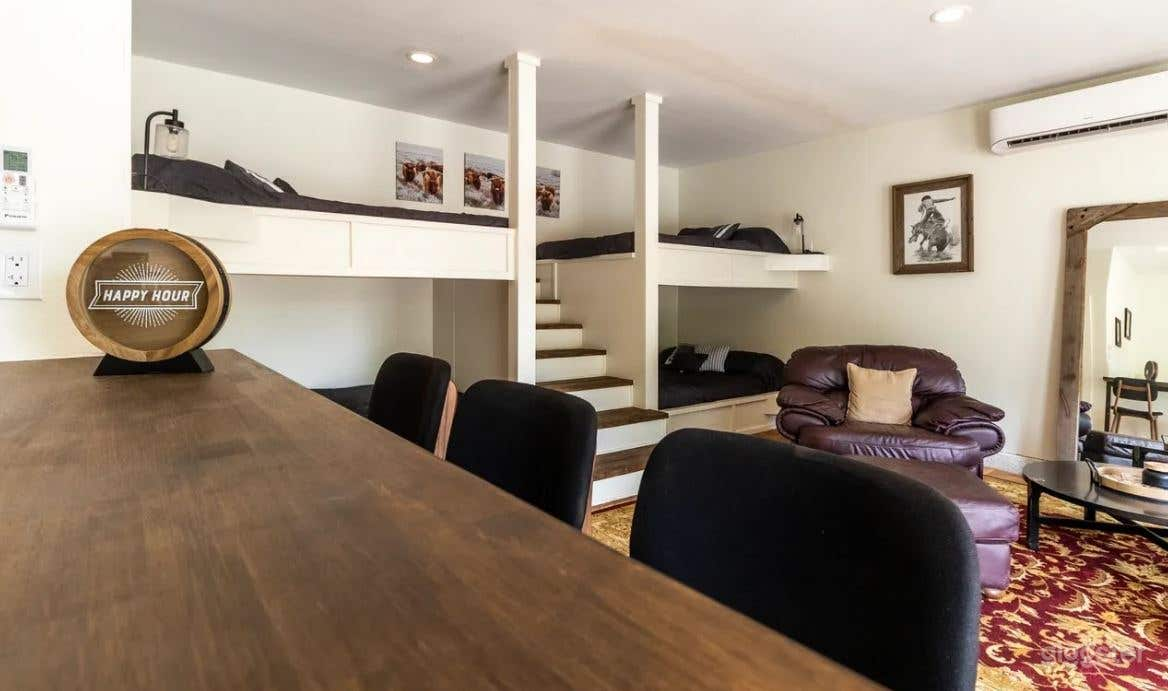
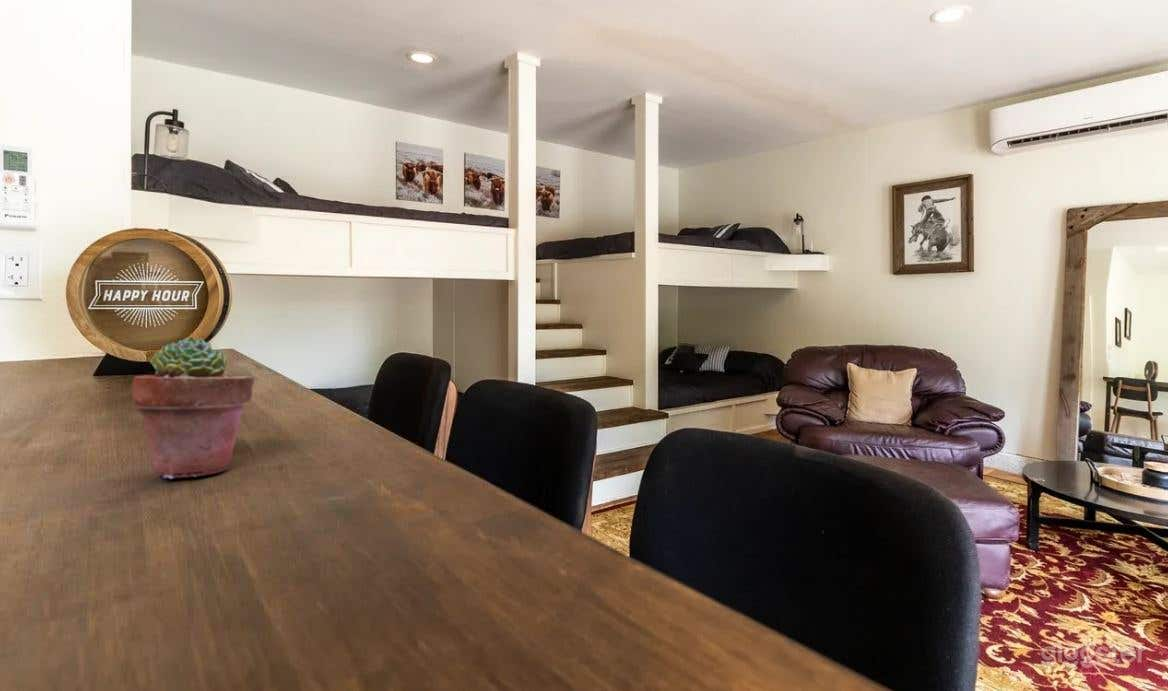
+ potted succulent [131,335,255,480]
